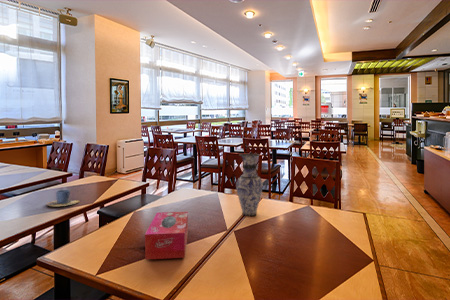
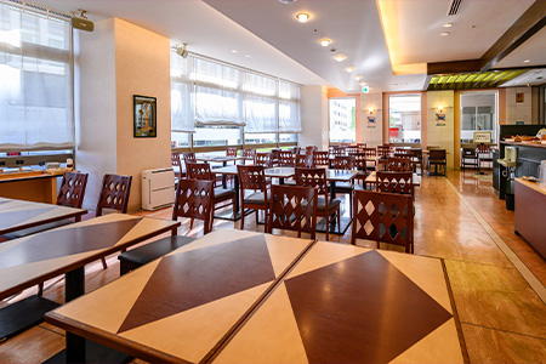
- vase [235,153,264,217]
- tissue box [144,211,189,260]
- cup [45,189,80,207]
